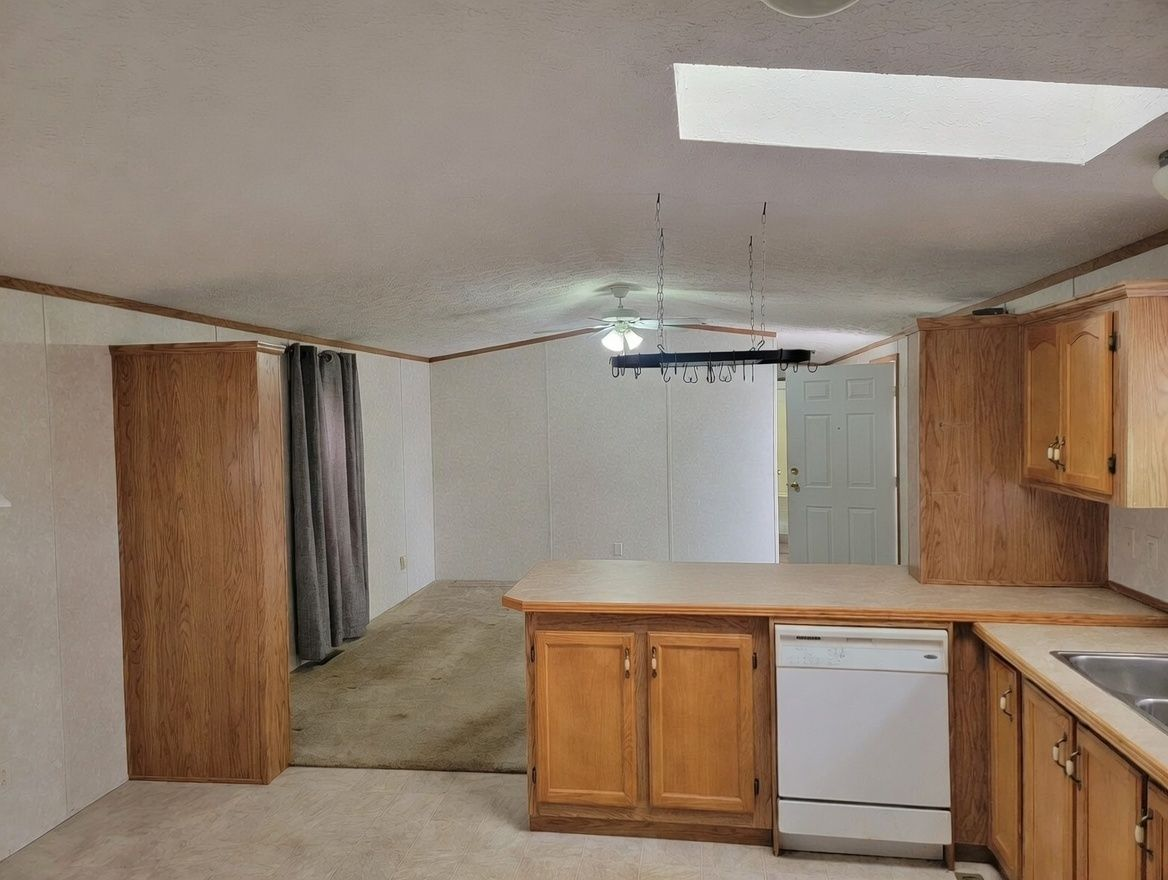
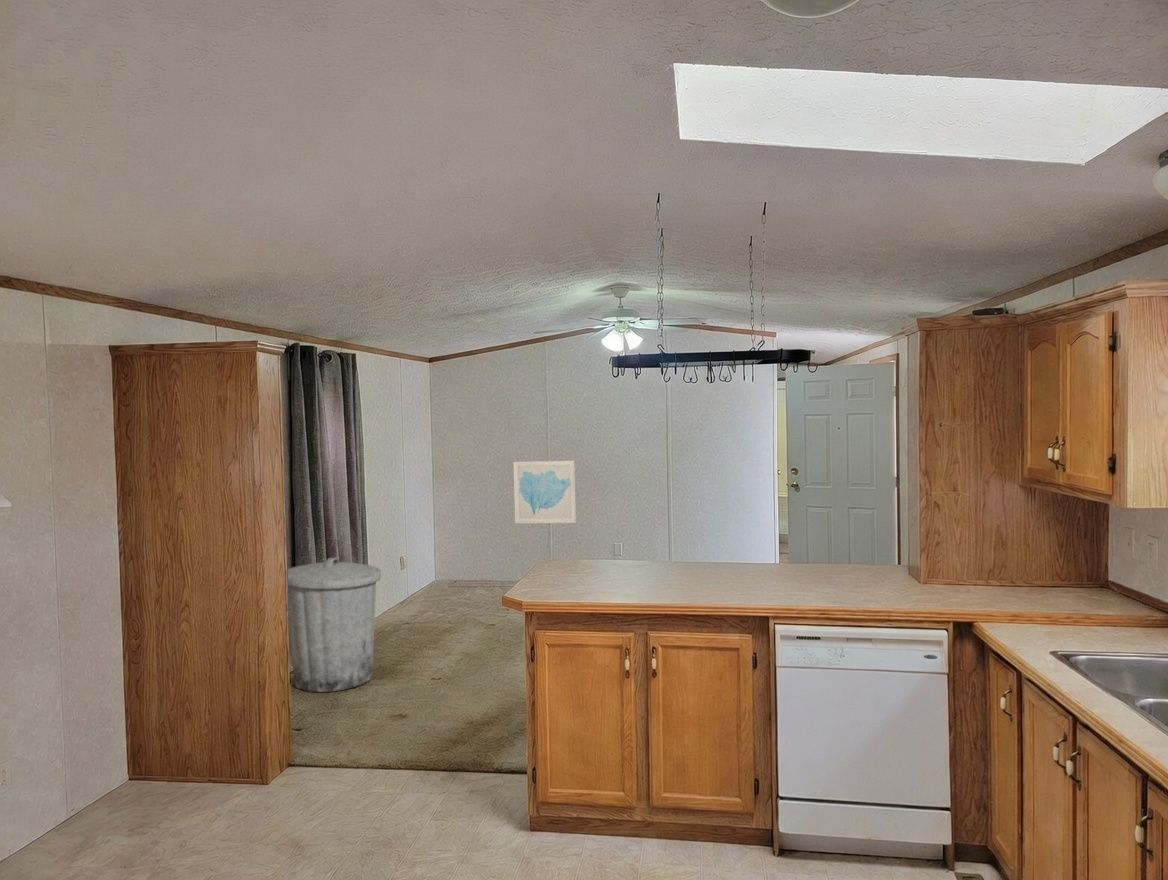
+ wall art [512,460,577,524]
+ trash can [287,557,382,693]
